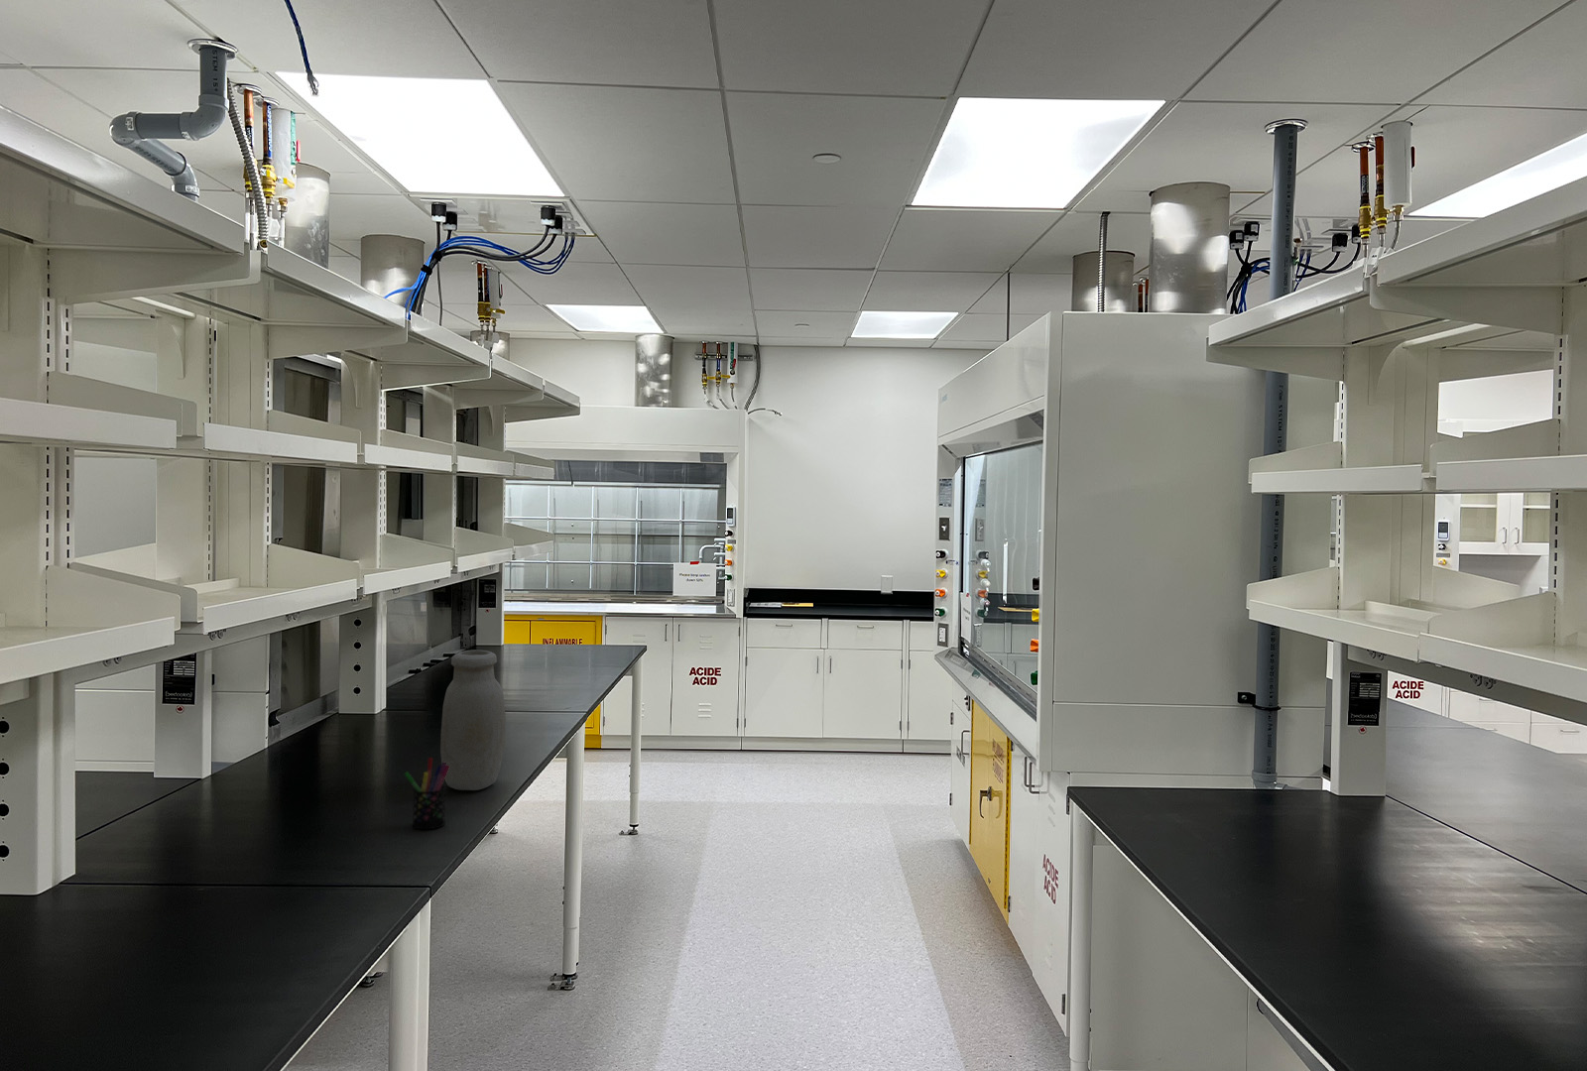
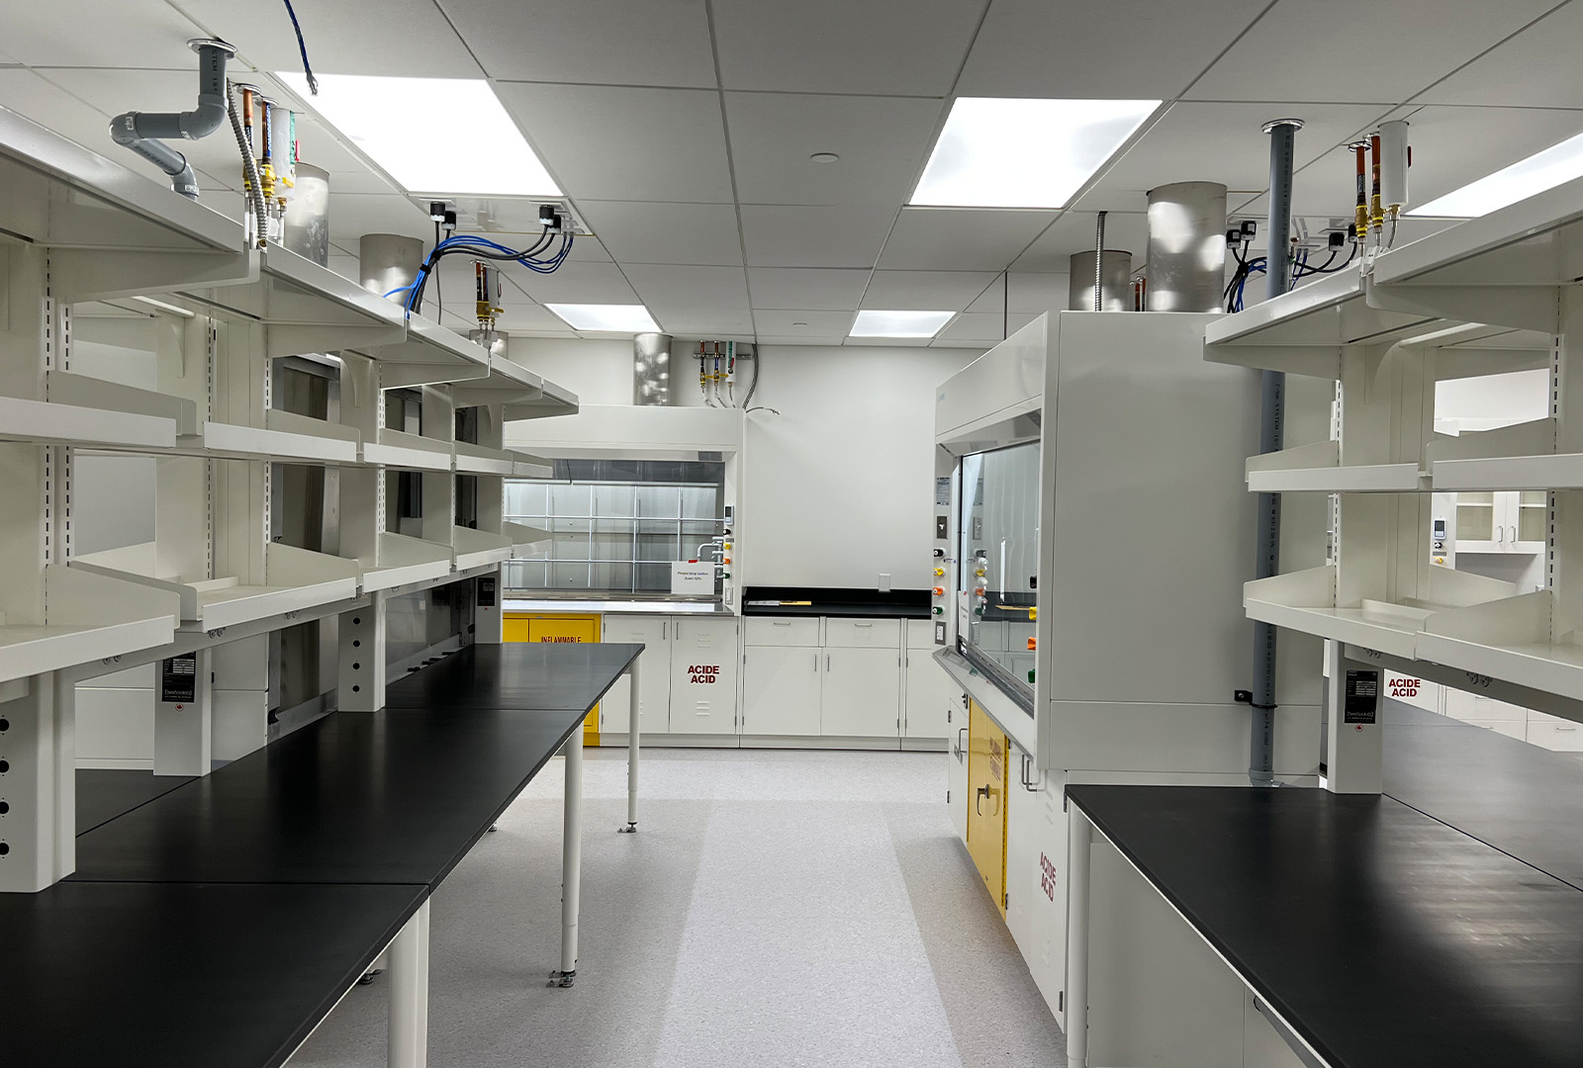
- jar [440,649,507,791]
- pen holder [404,757,449,830]
